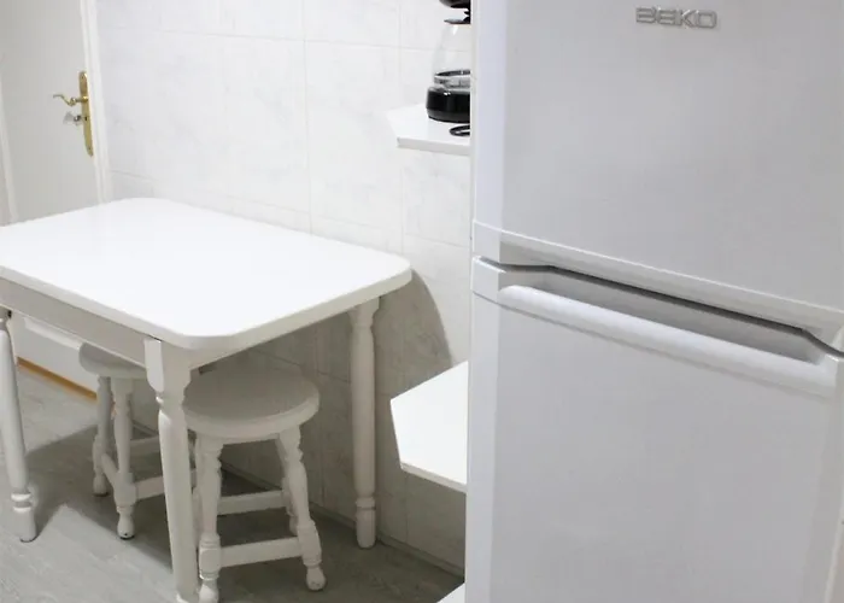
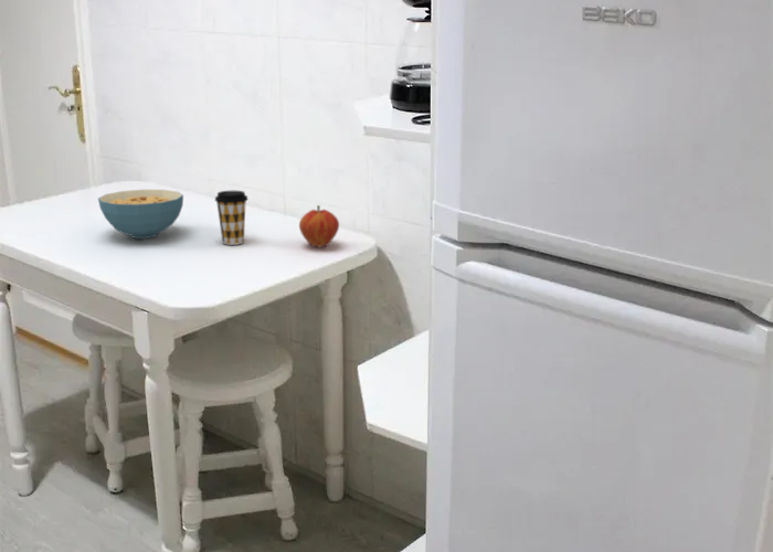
+ fruit [298,204,340,248]
+ coffee cup [214,190,250,246]
+ cereal bowl [97,189,184,240]
